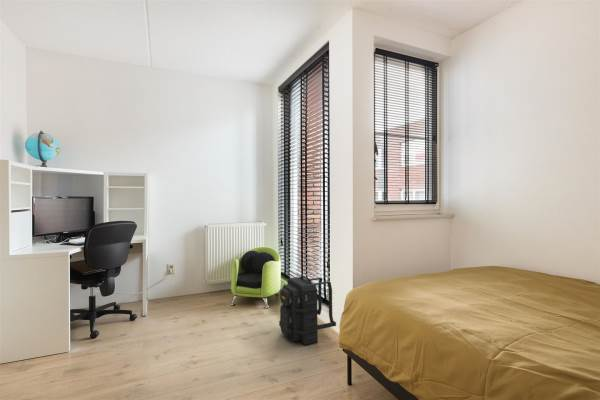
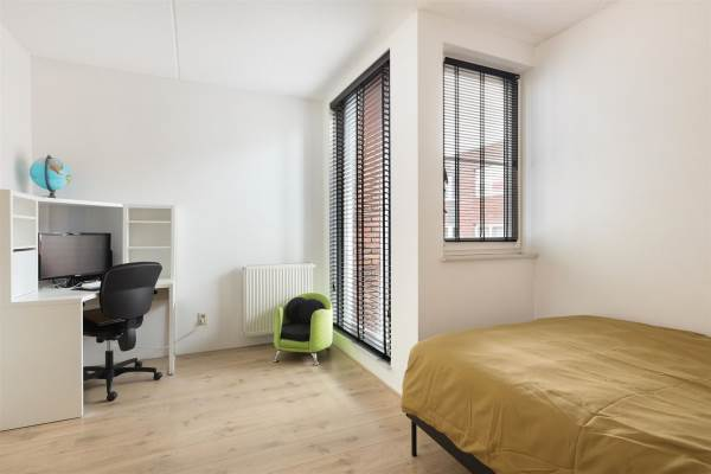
- backpack [278,274,337,346]
